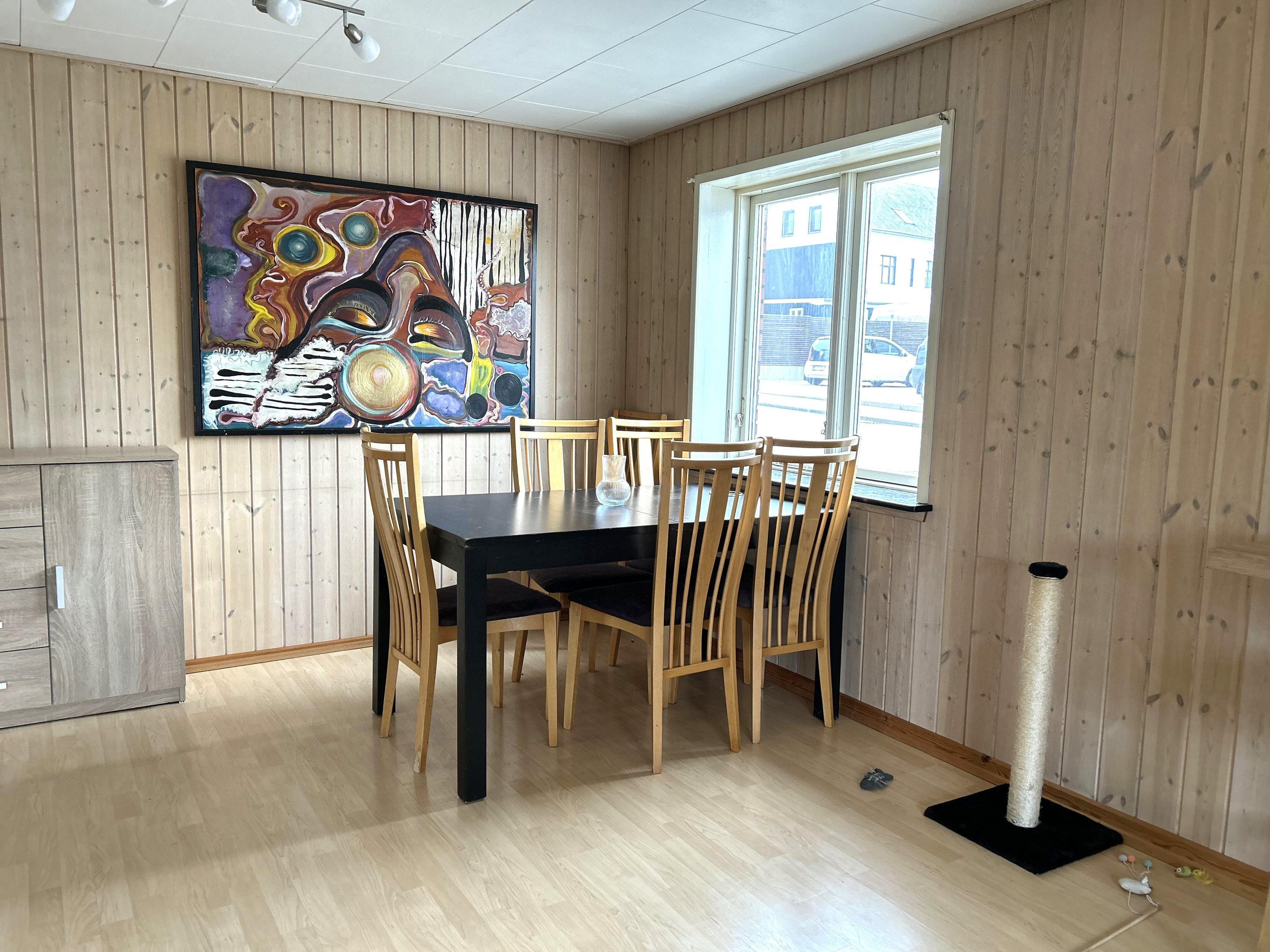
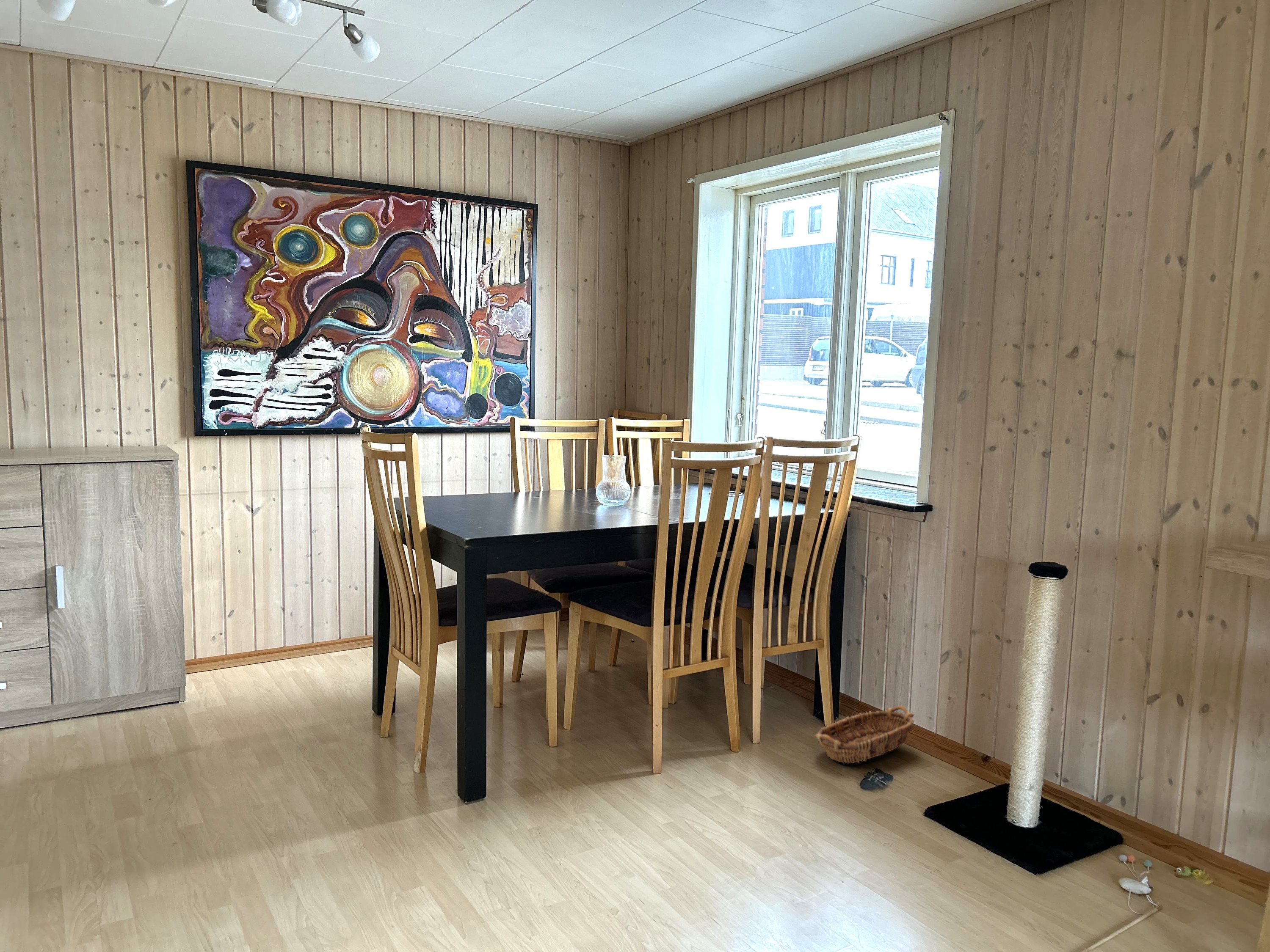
+ basket [814,705,914,764]
